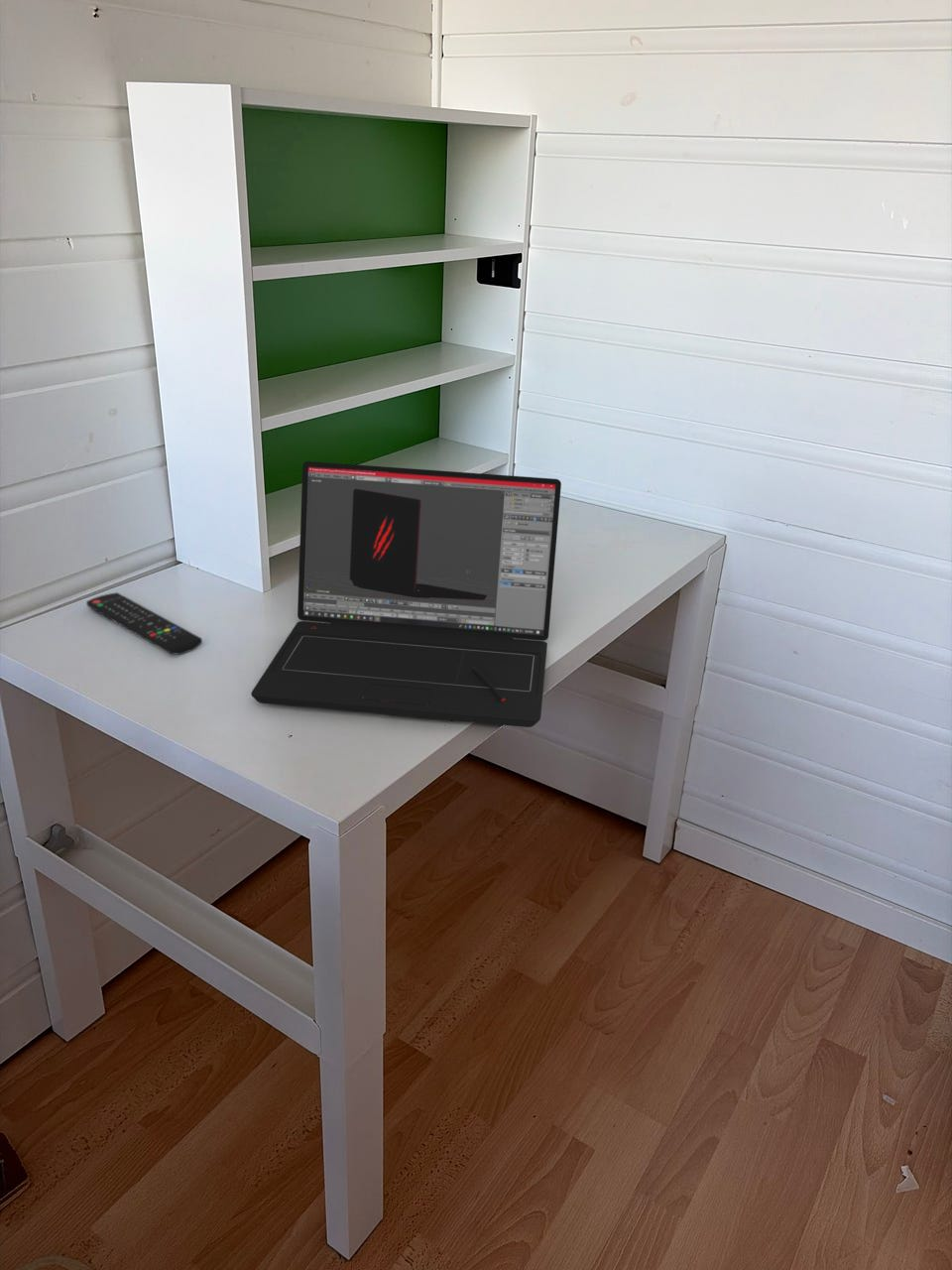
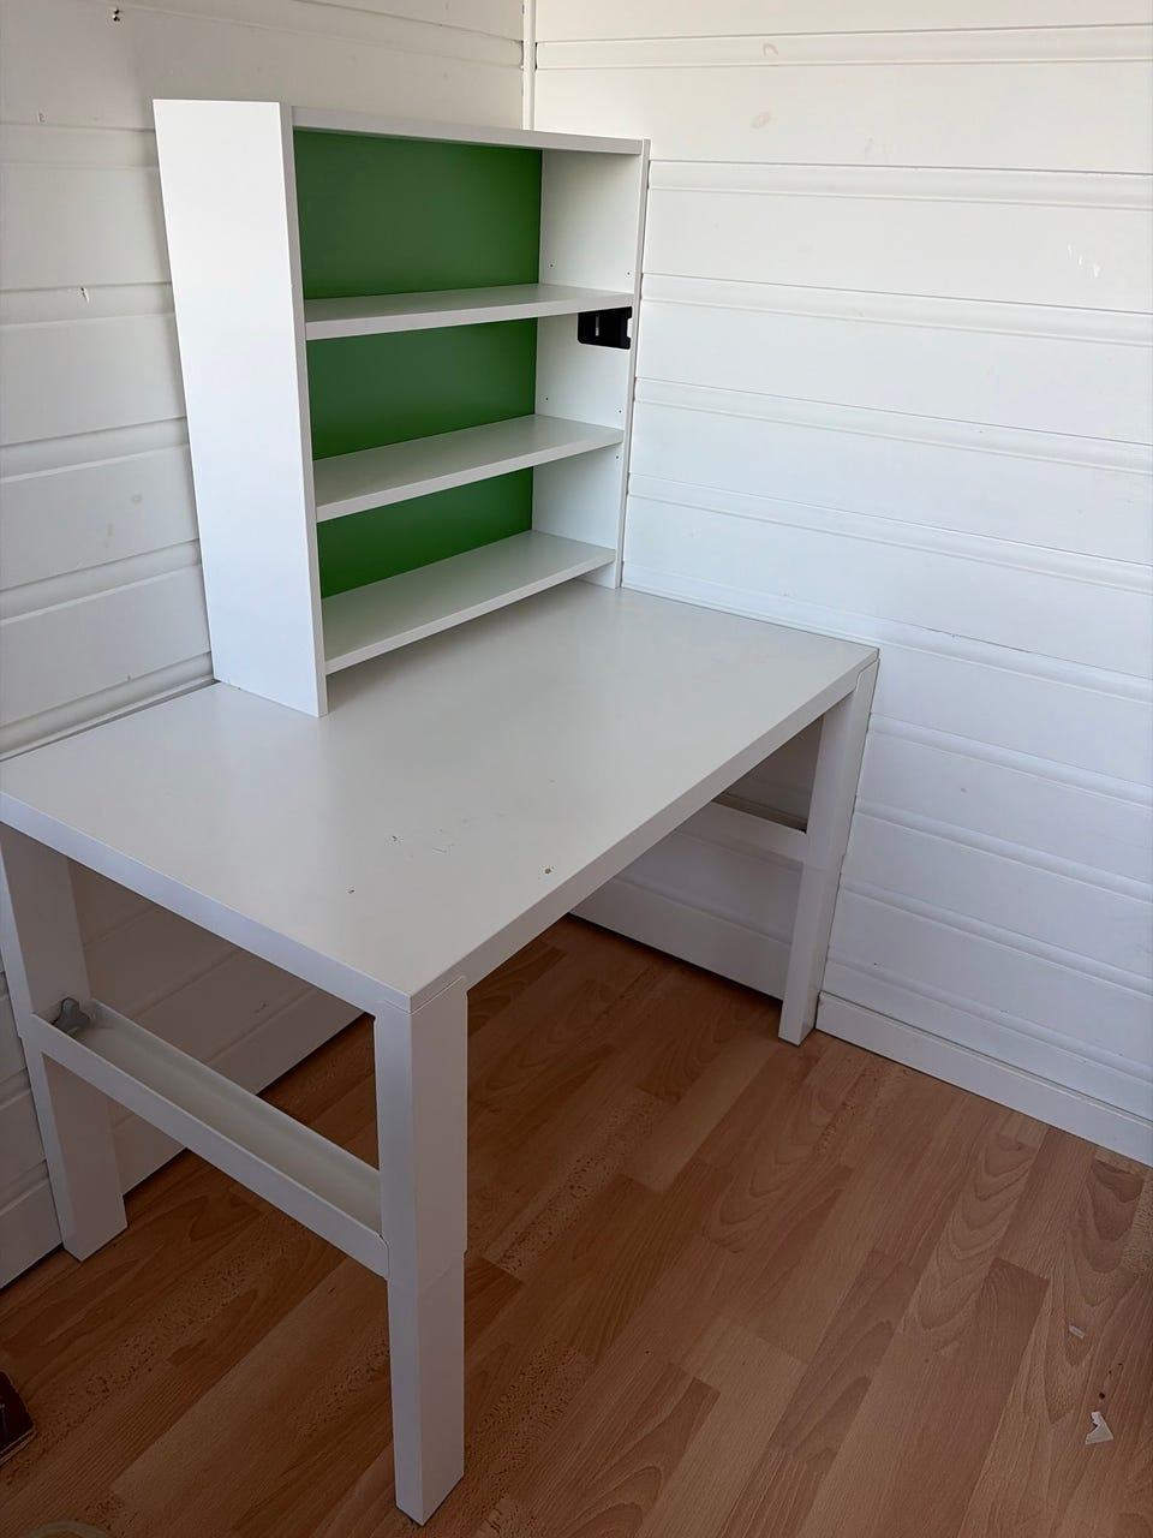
- remote control [85,591,203,656]
- laptop [250,460,562,728]
